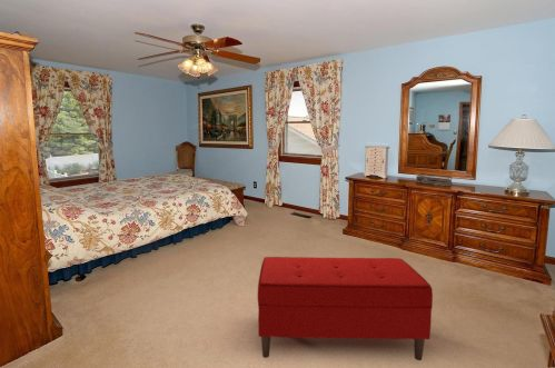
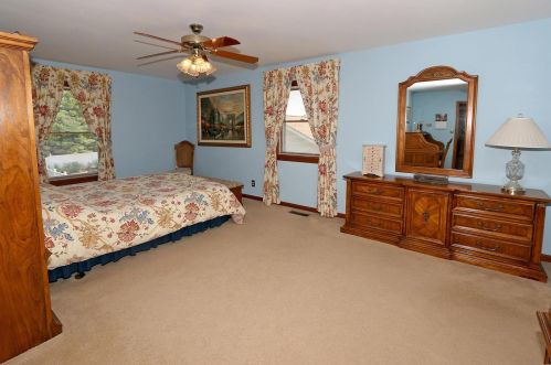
- bench [257,256,434,361]
